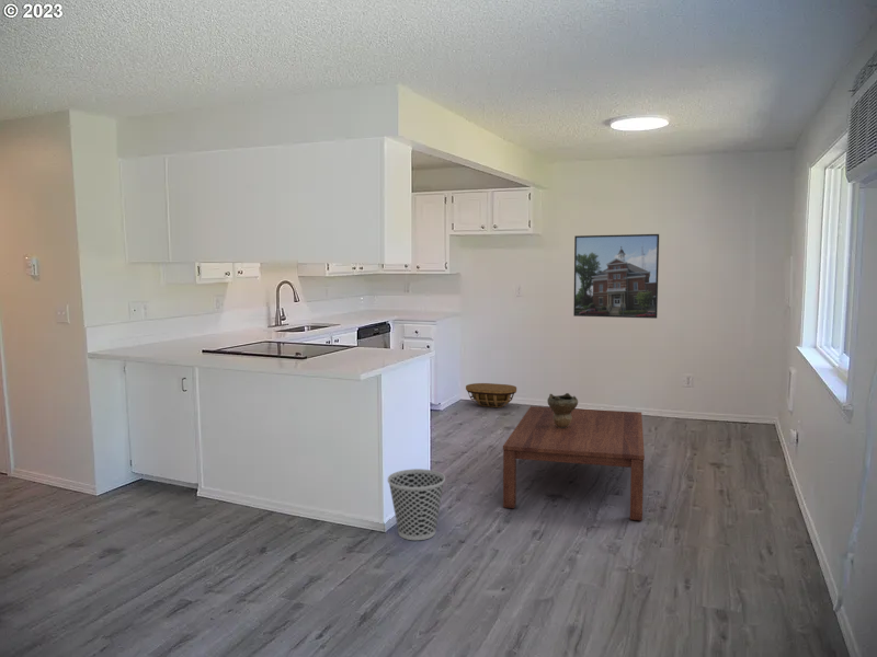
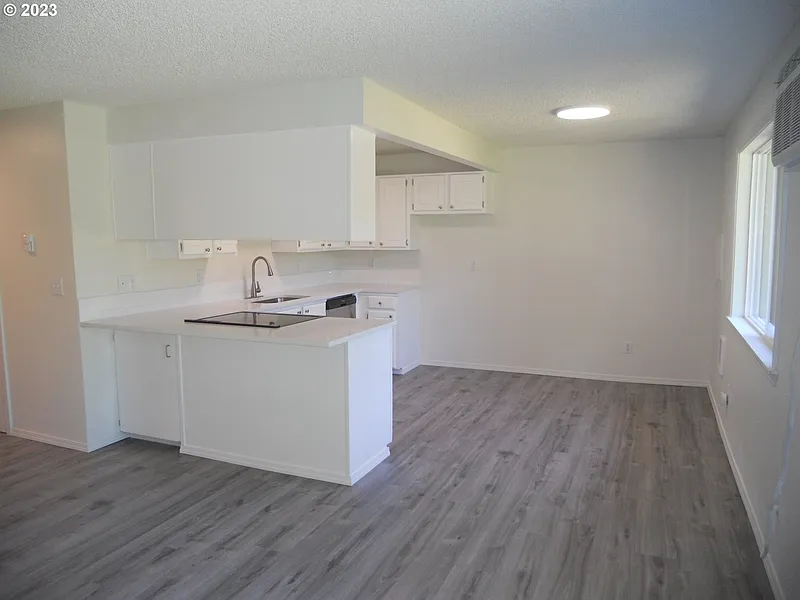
- coffee table [502,405,646,521]
- decorative bowl [546,392,579,428]
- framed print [572,233,660,320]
- basket [465,382,517,408]
- wastebasket [387,468,446,541]
